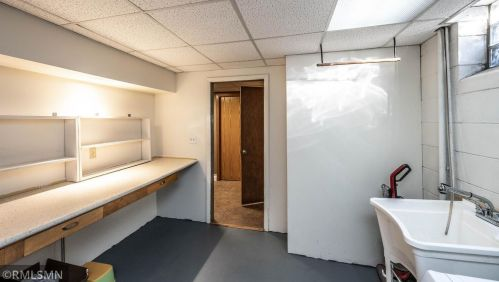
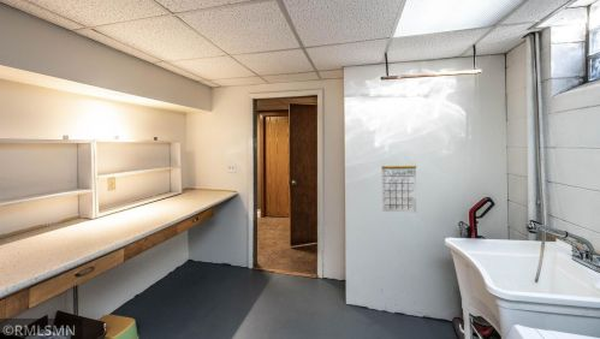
+ calendar [380,160,417,213]
